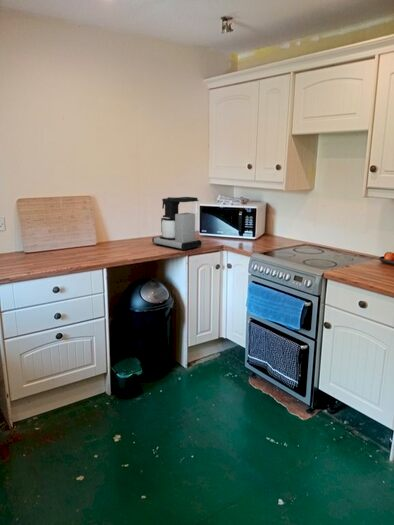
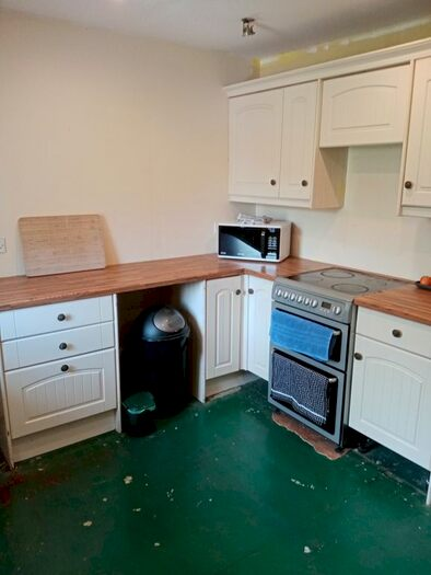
- coffee maker [151,196,203,252]
